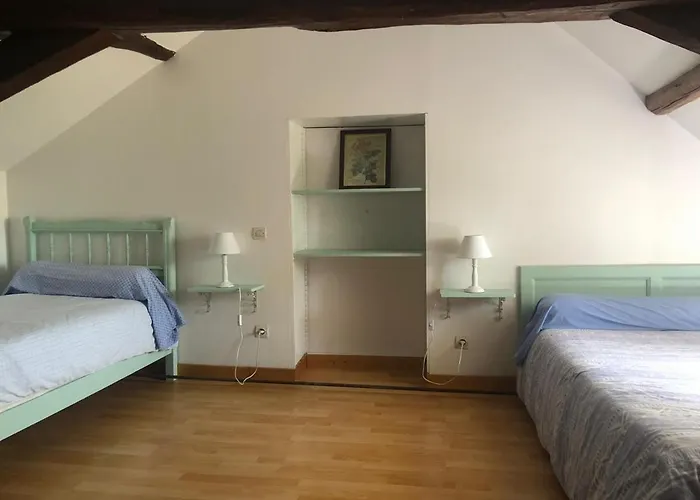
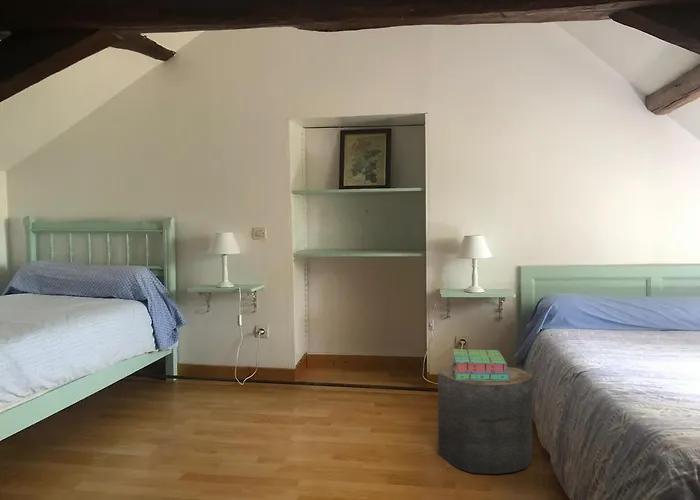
+ stool [437,365,533,475]
+ stack of books [450,348,510,381]
